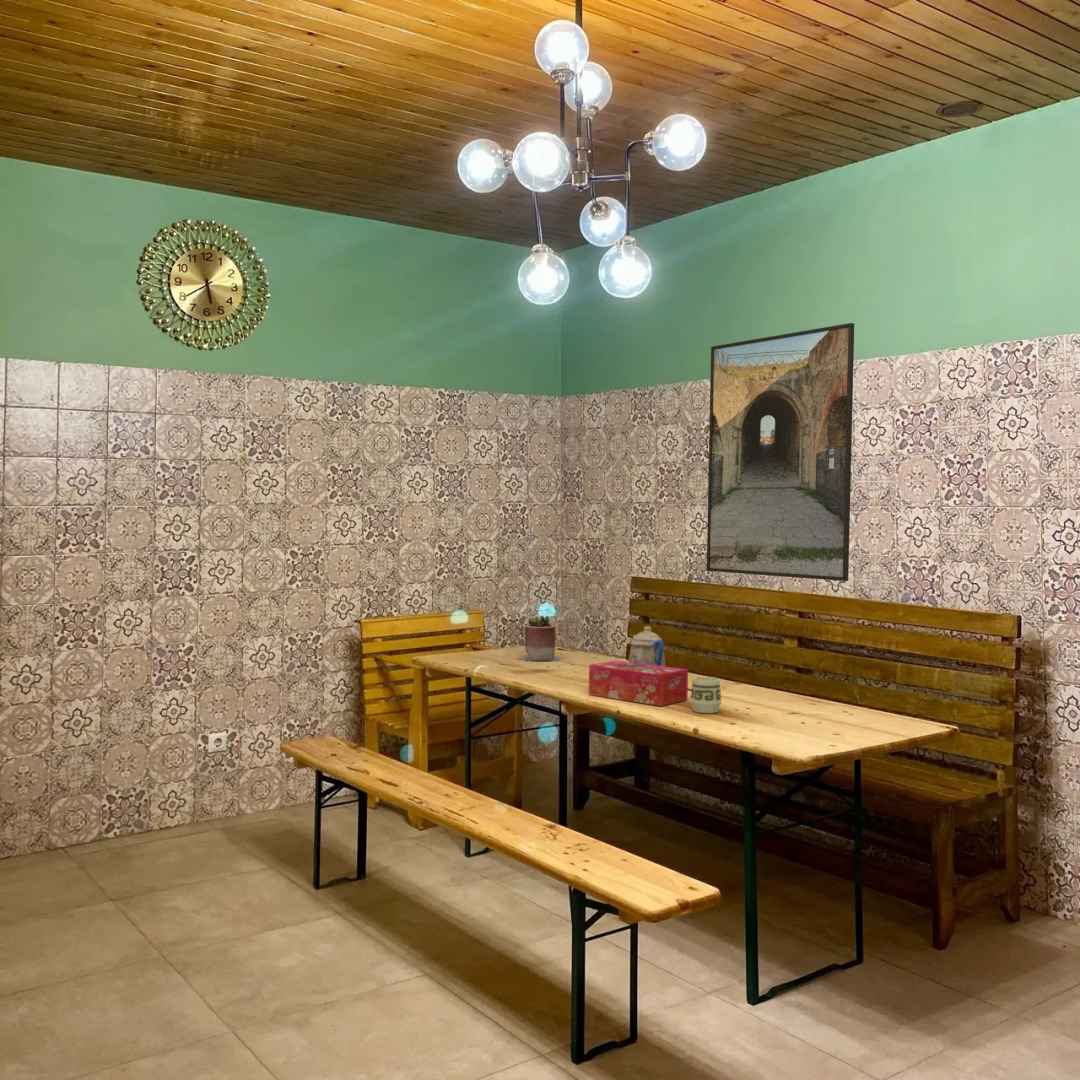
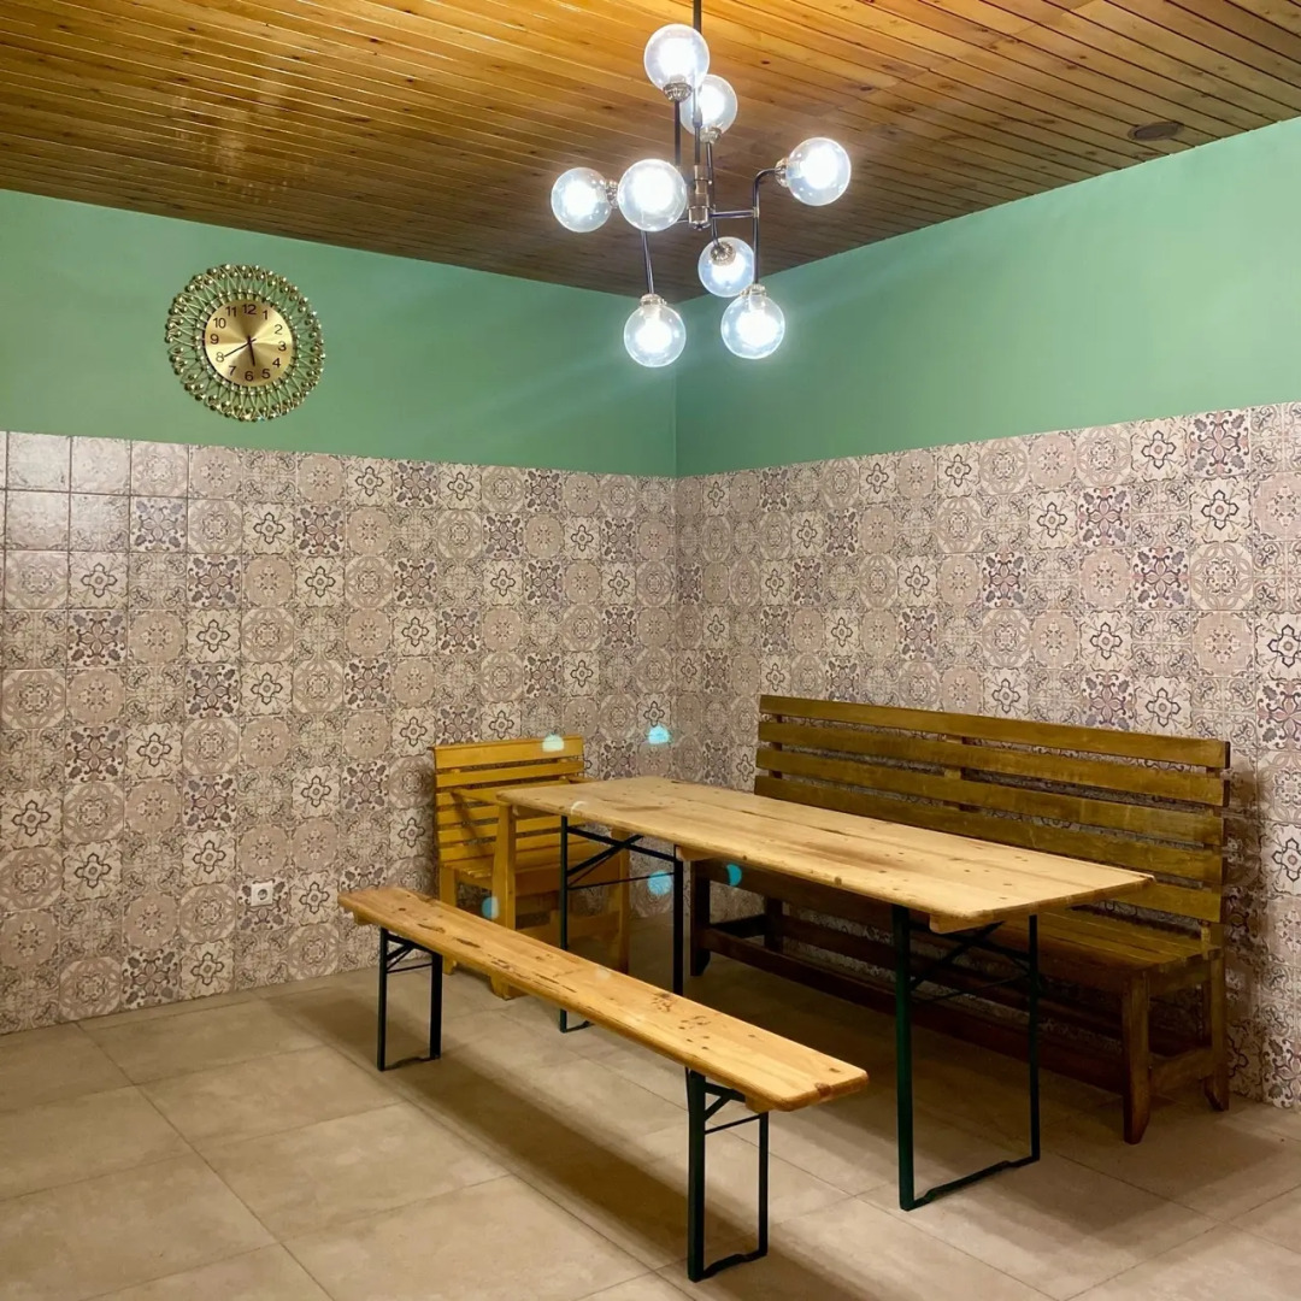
- teapot [627,625,666,667]
- succulent planter [520,615,561,662]
- cup [689,676,722,714]
- tissue box [588,659,689,707]
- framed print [706,322,855,582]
